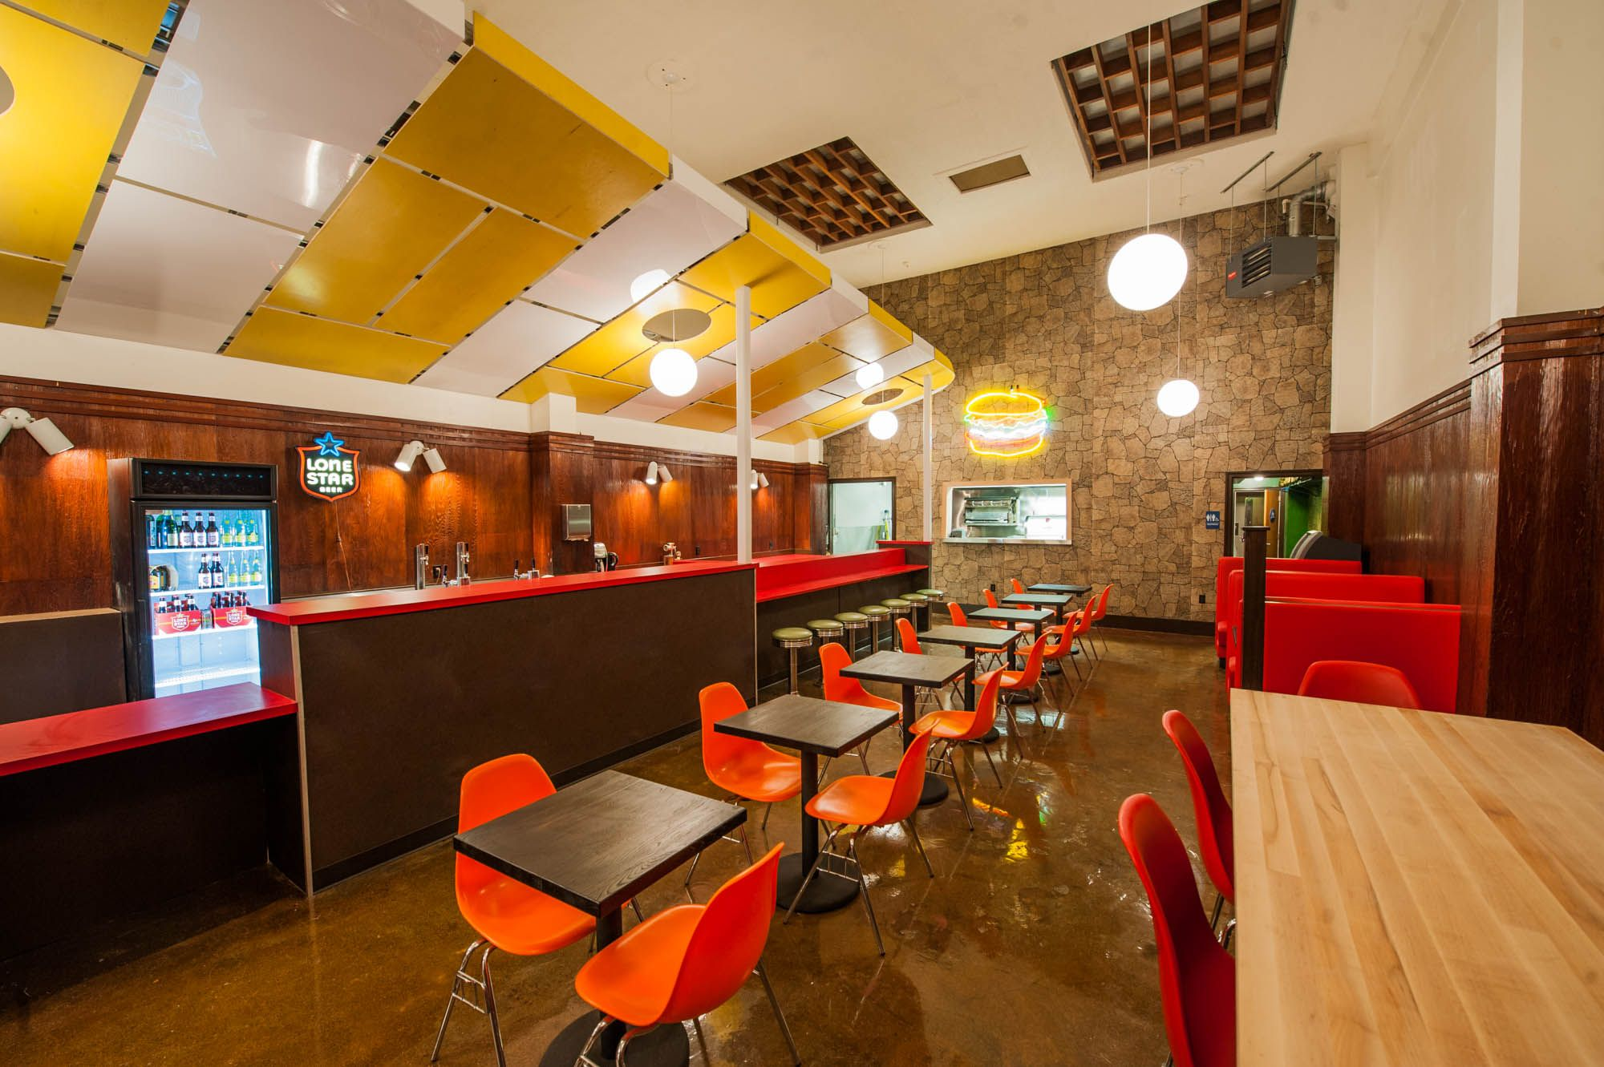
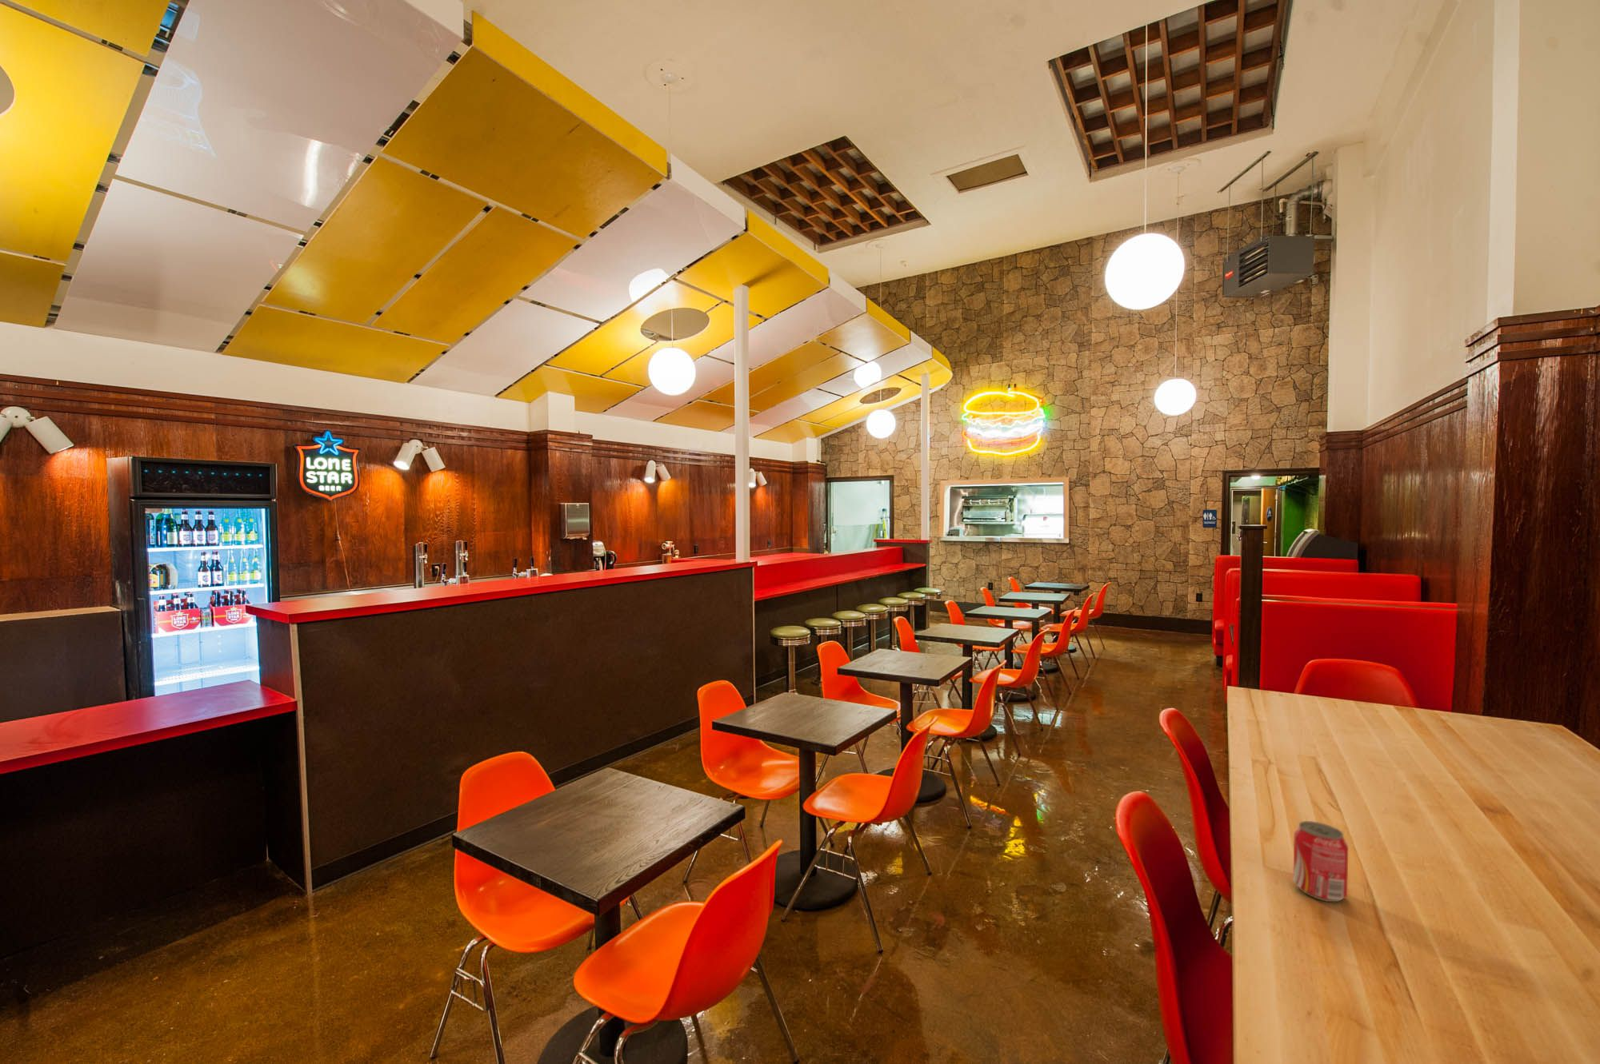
+ beverage can [1292,821,1349,902]
